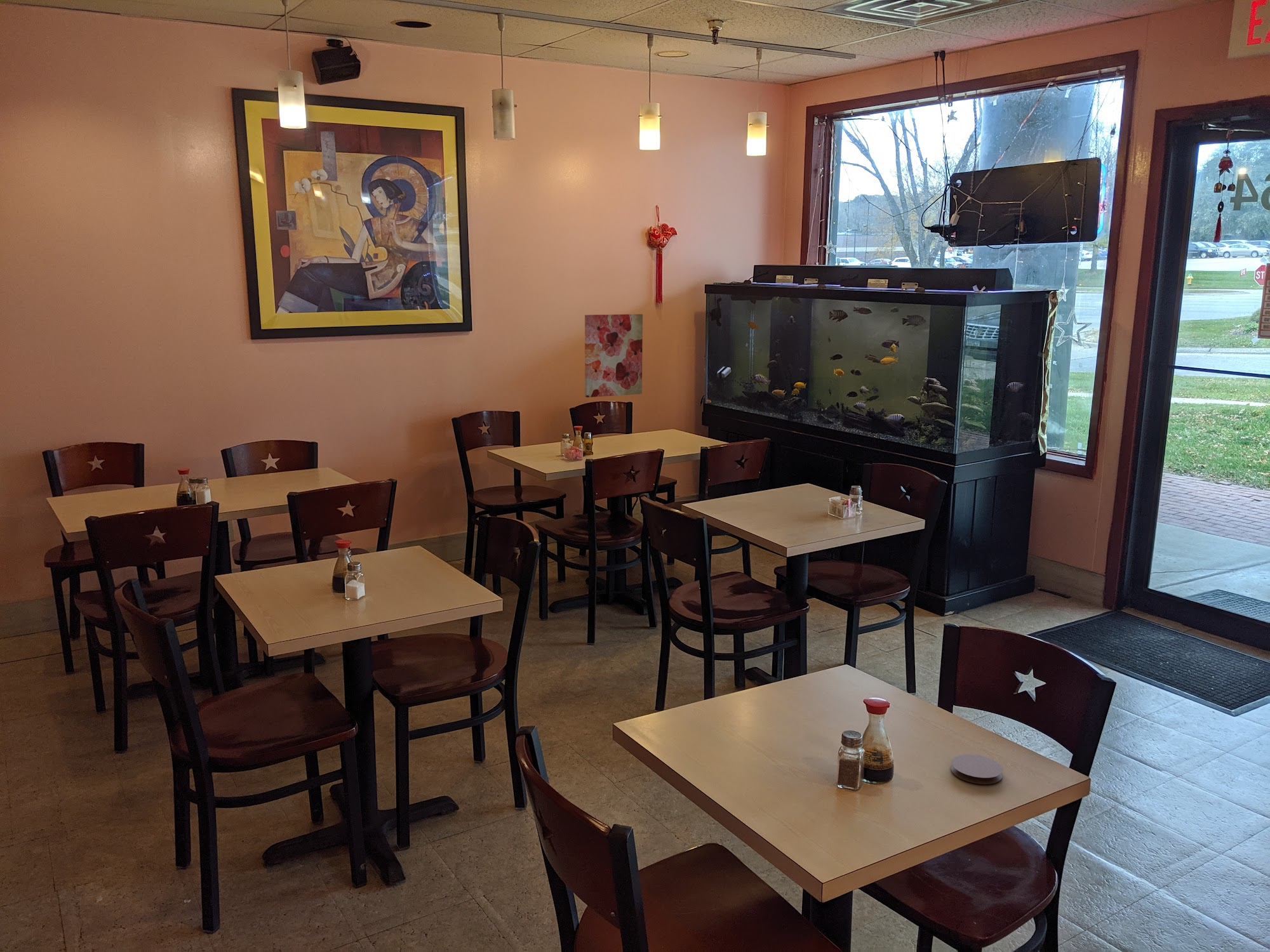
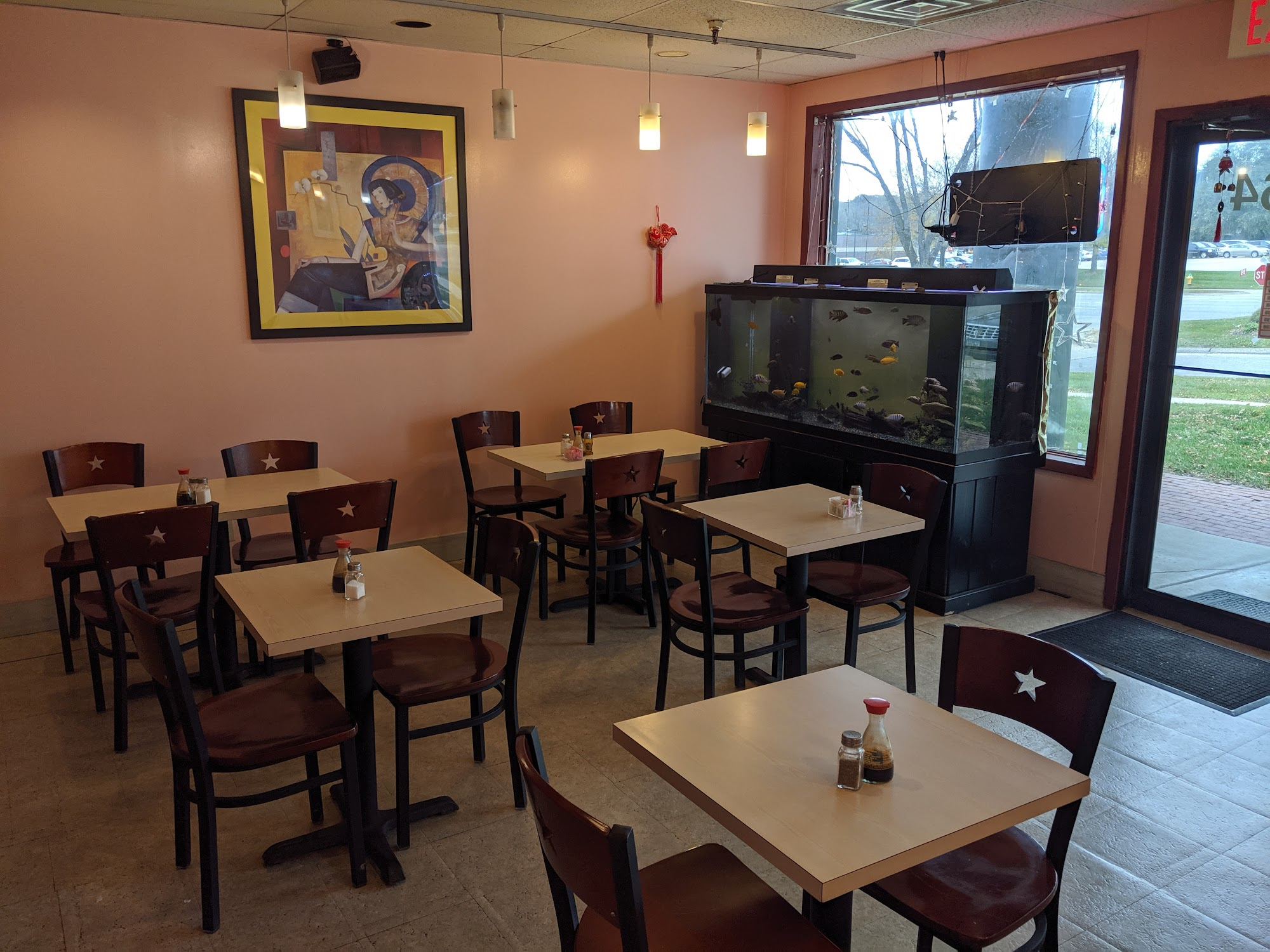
- wall art [584,314,643,398]
- coaster [950,754,1003,784]
